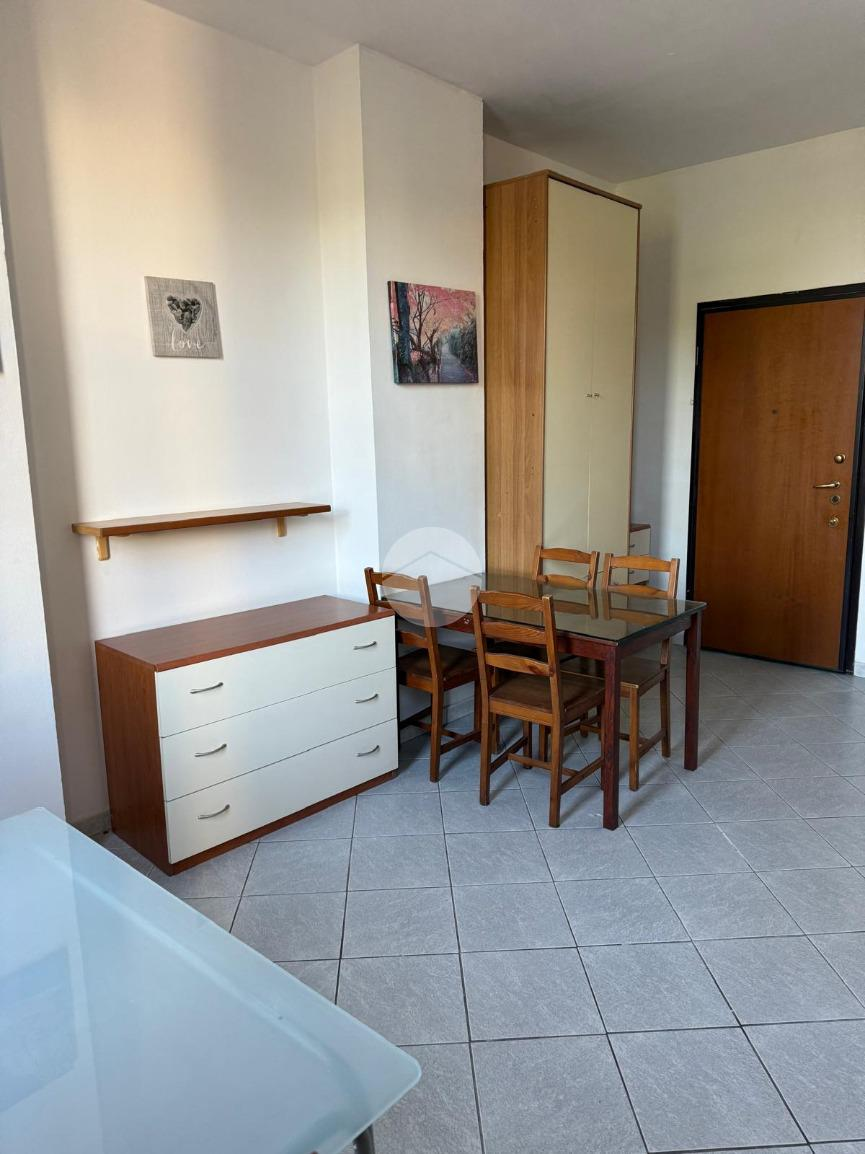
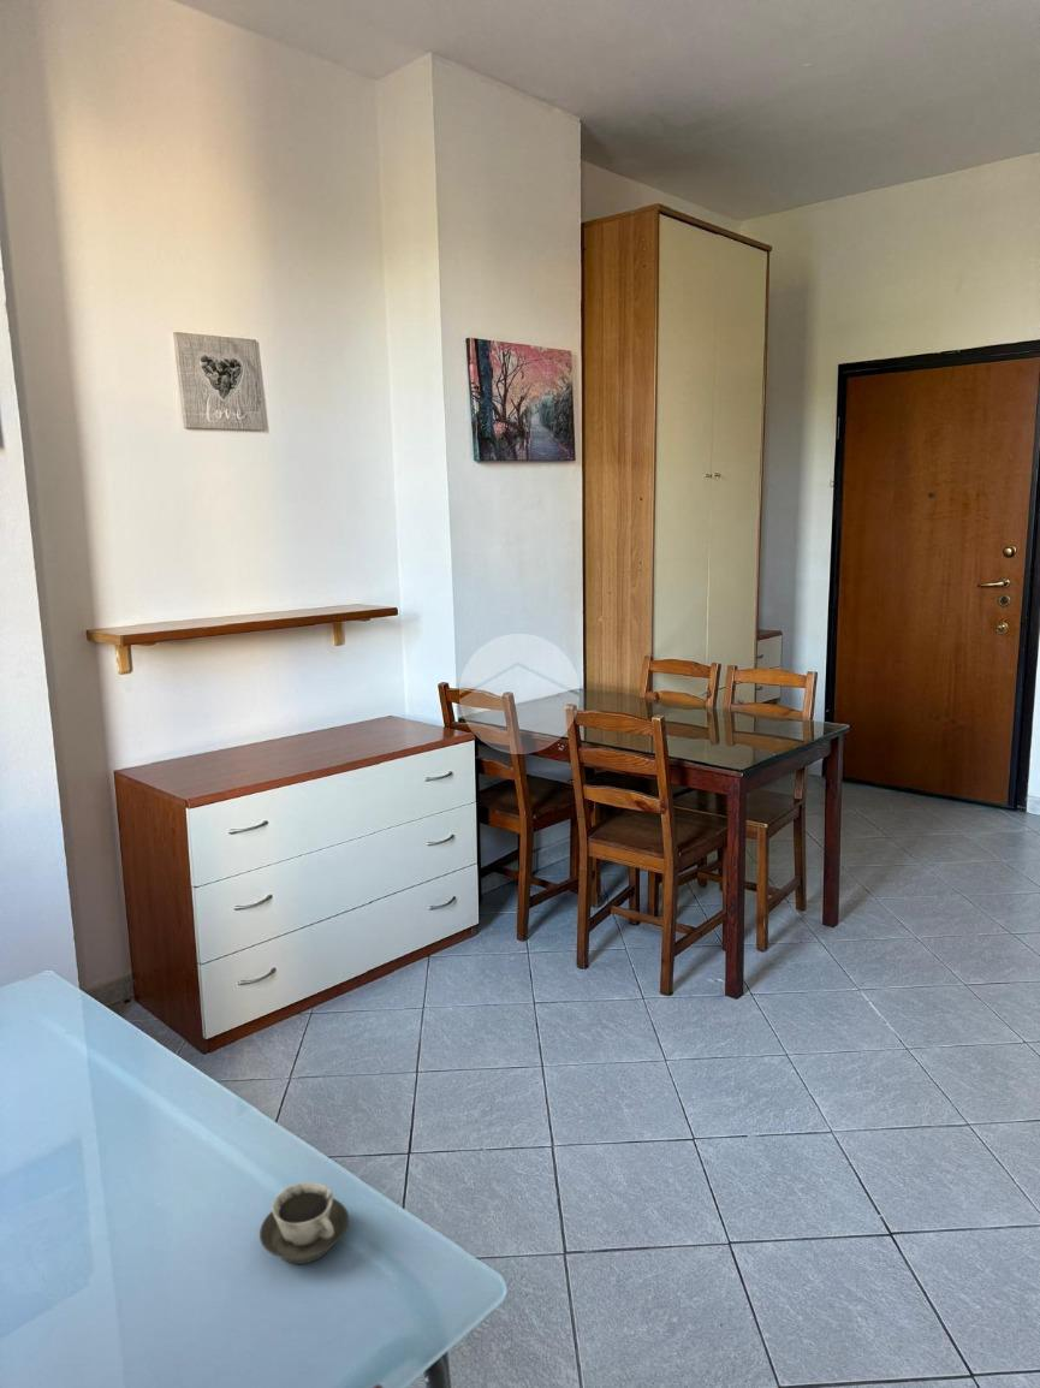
+ cup [258,1181,350,1265]
